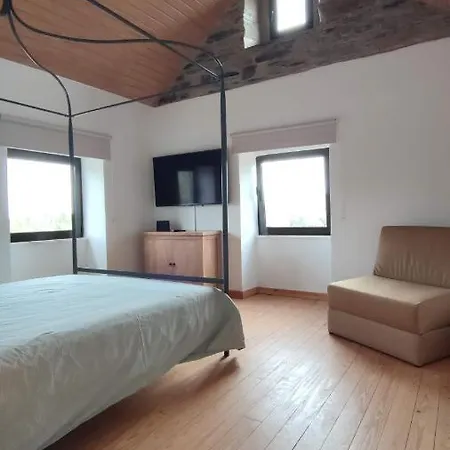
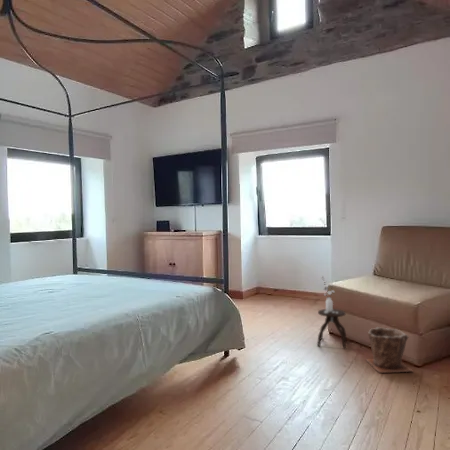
+ plant pot [365,326,413,374]
+ side table [316,275,348,349]
